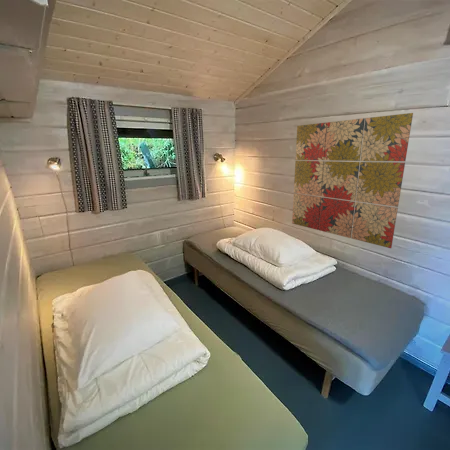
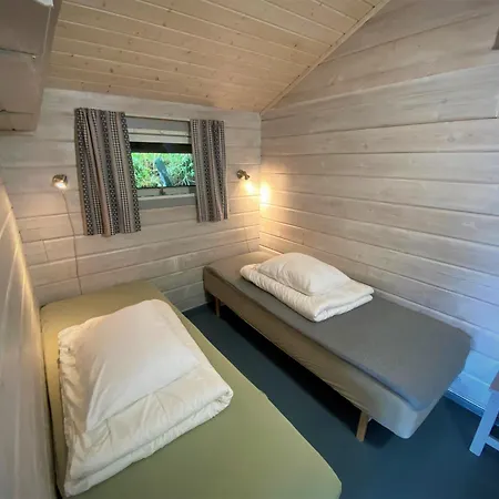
- wall art [291,112,414,249]
